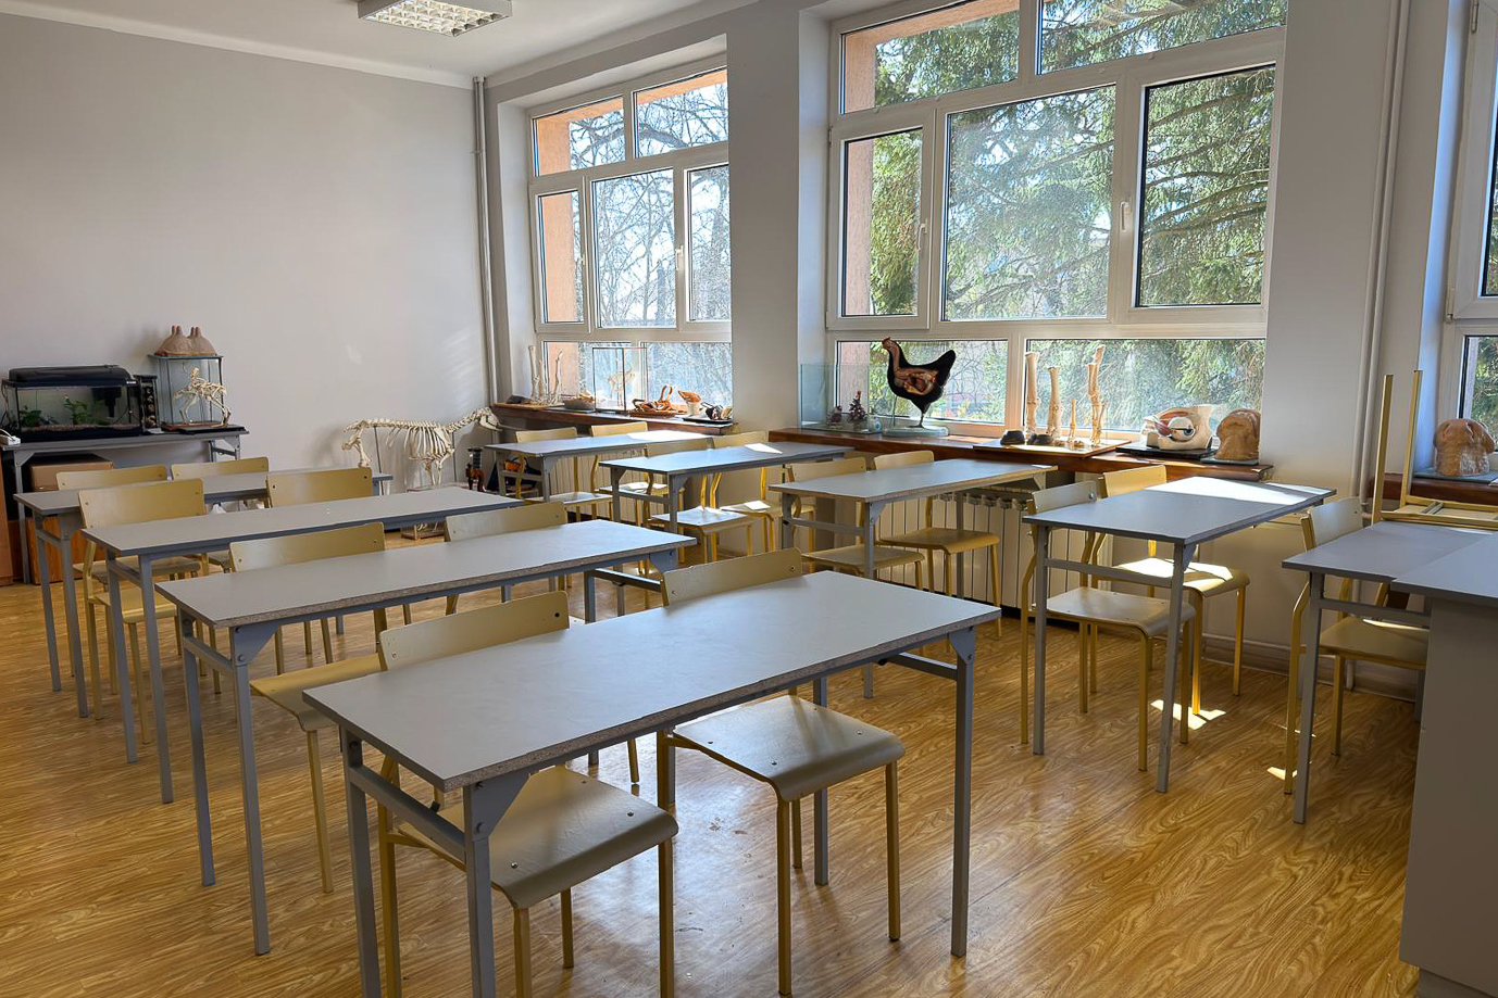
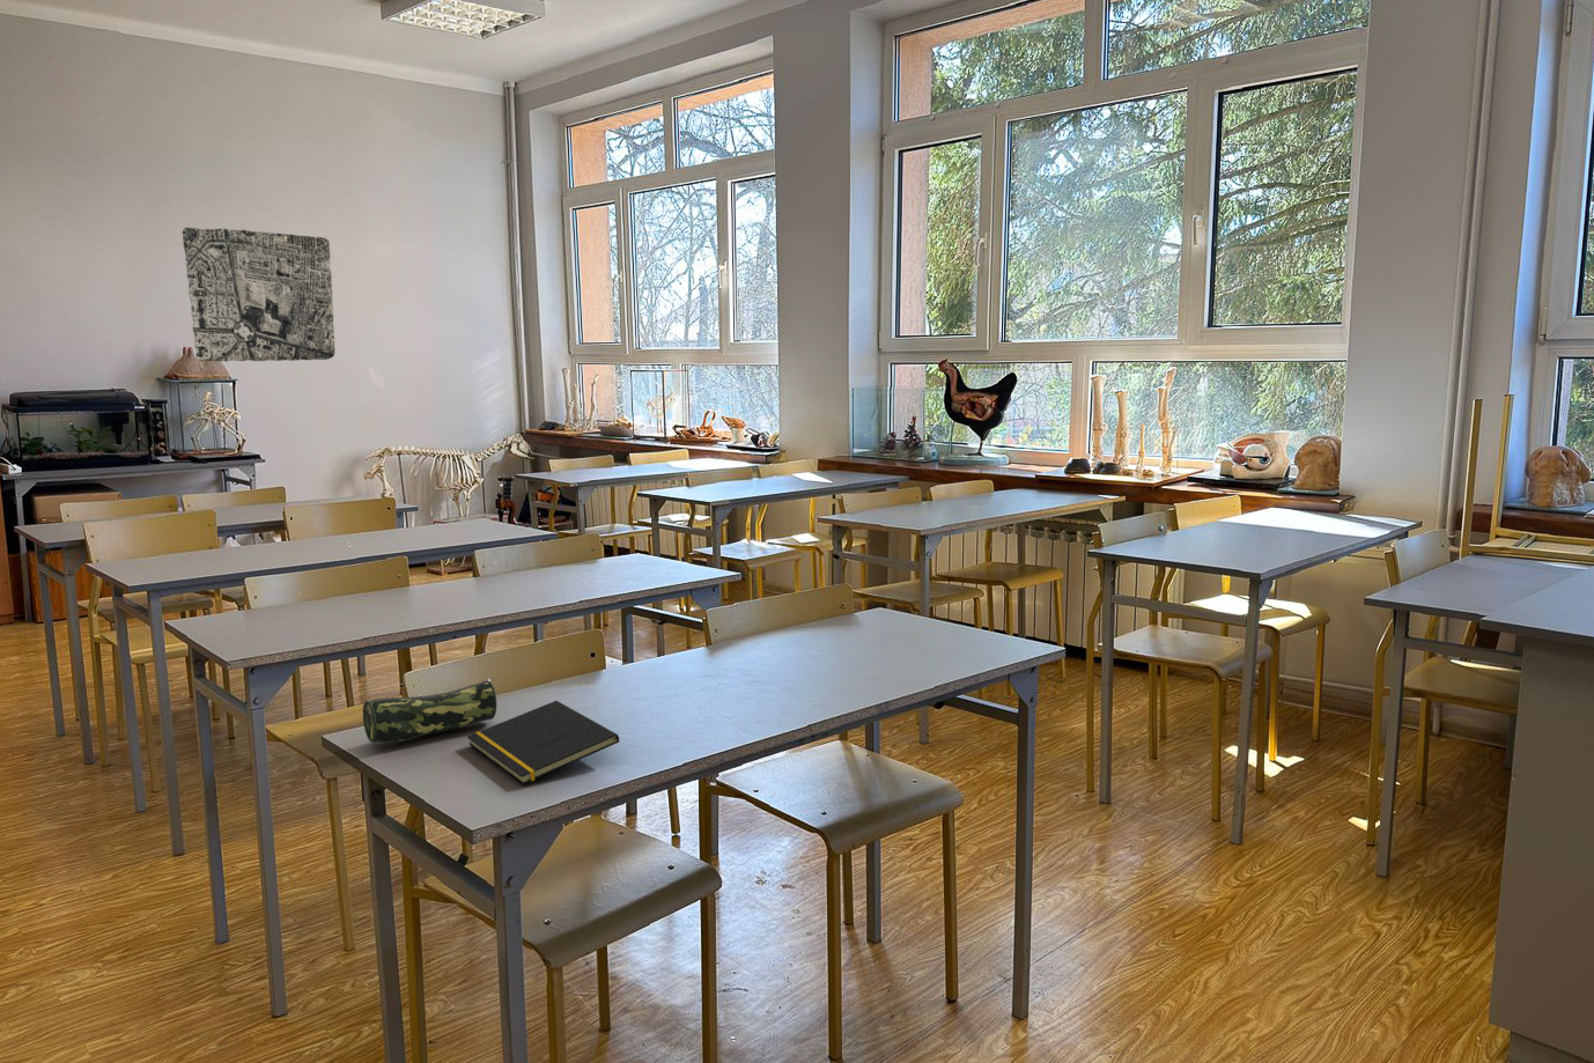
+ pencil case [362,676,497,744]
+ map [181,227,336,363]
+ notepad [466,700,620,785]
